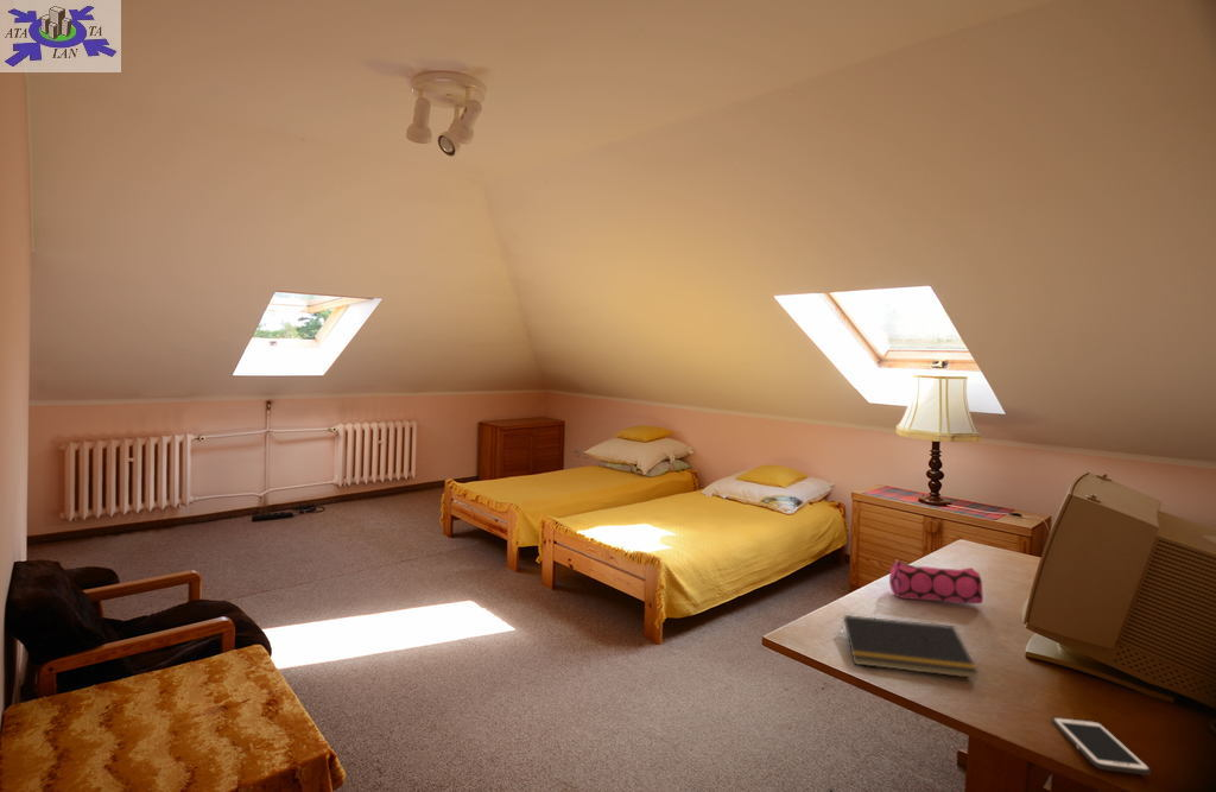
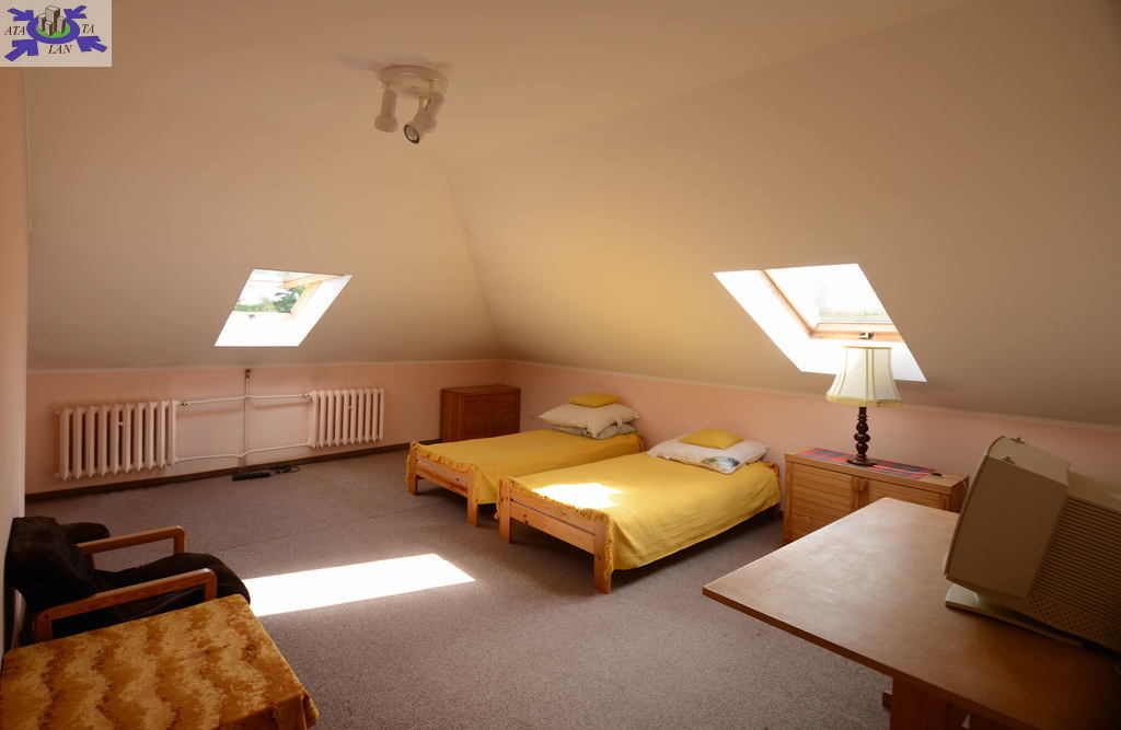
- notepad [841,614,980,679]
- pencil case [888,558,984,606]
- cell phone [1051,716,1152,777]
